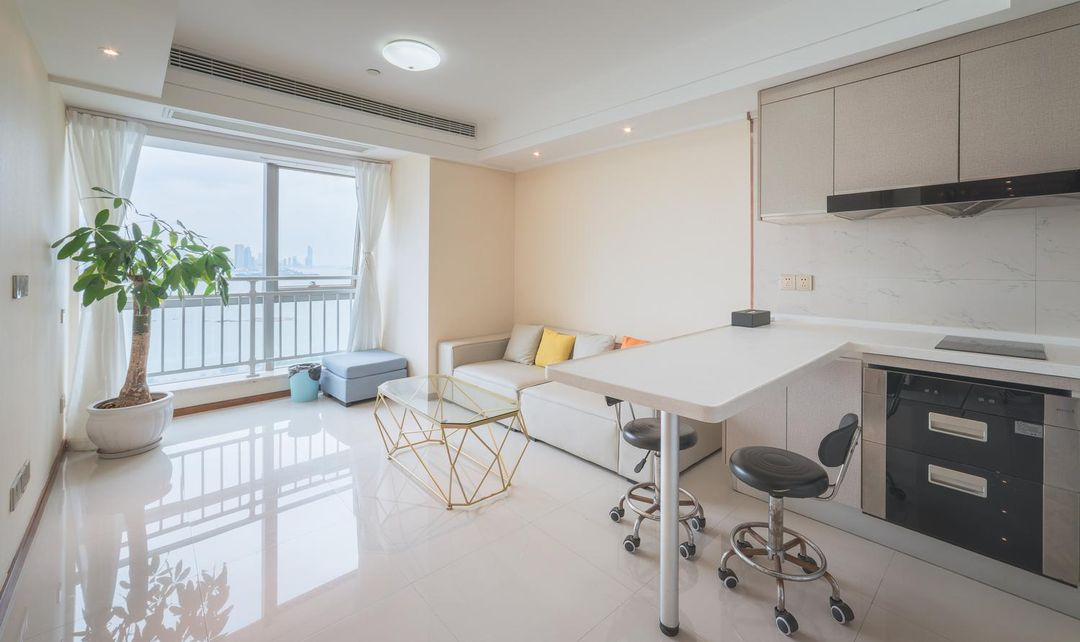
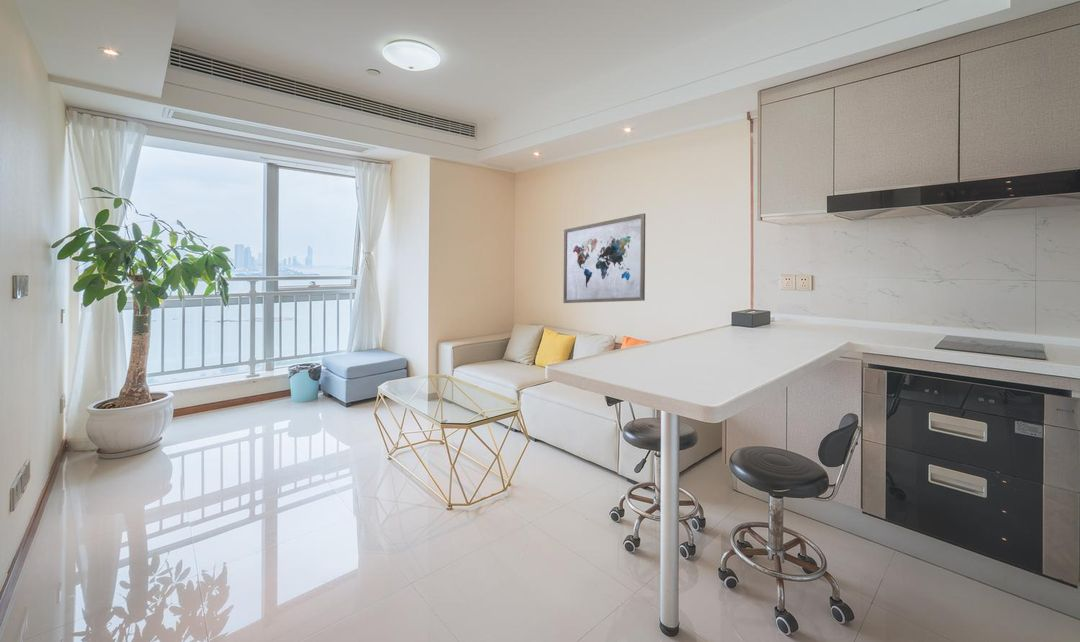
+ wall art [563,212,646,304]
